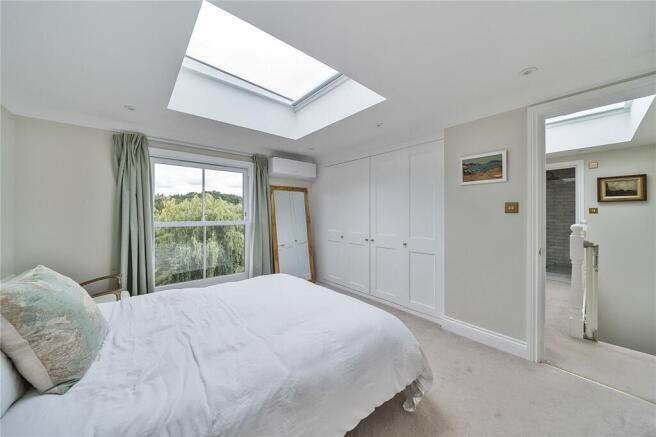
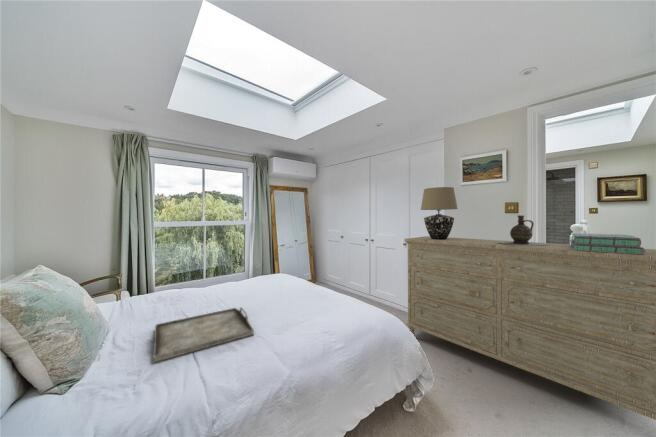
+ stack of books [569,232,645,254]
+ table lamp [420,186,459,240]
+ ceramic jug [496,214,545,247]
+ serving tray [153,306,255,364]
+ dresser [403,235,656,421]
